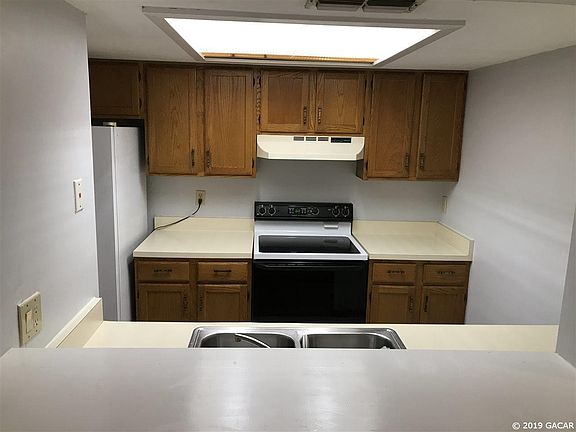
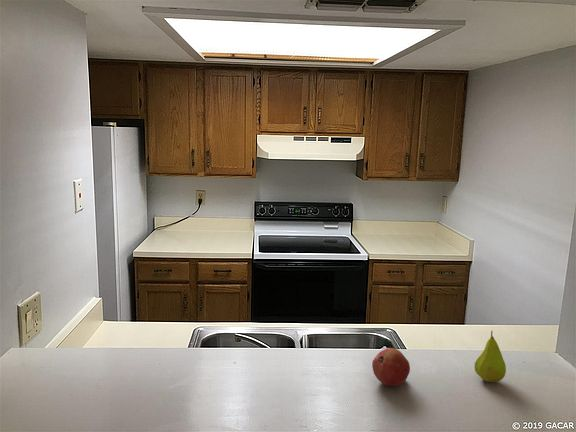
+ fruit [371,347,411,387]
+ fruit [474,330,507,383]
